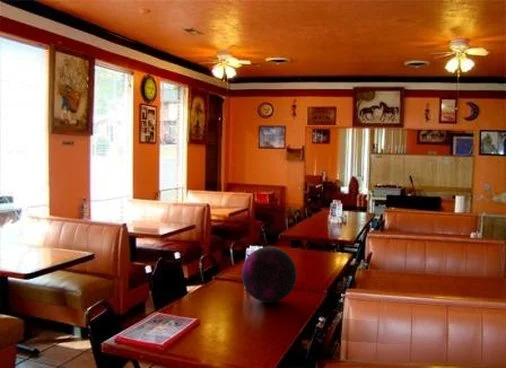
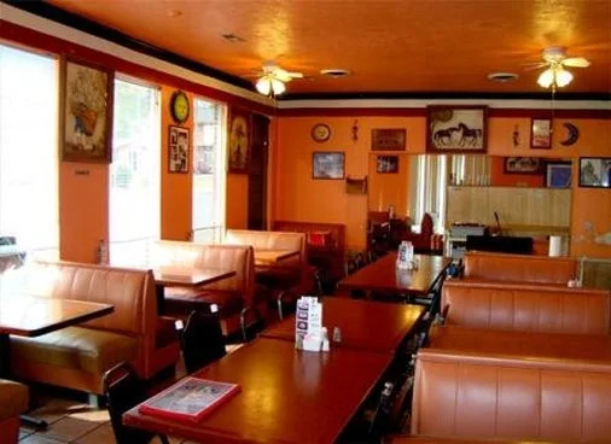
- decorative orb [241,246,298,304]
